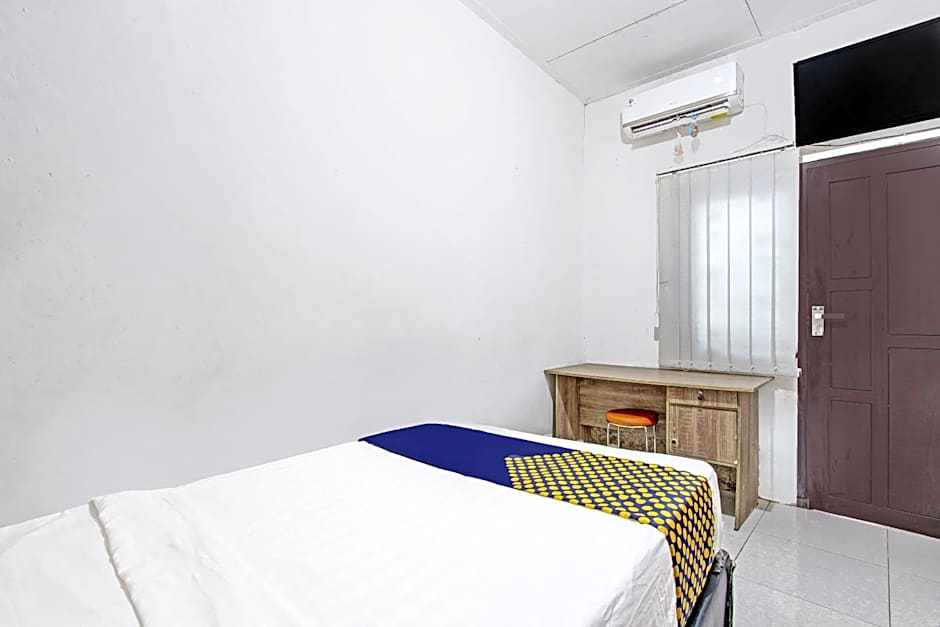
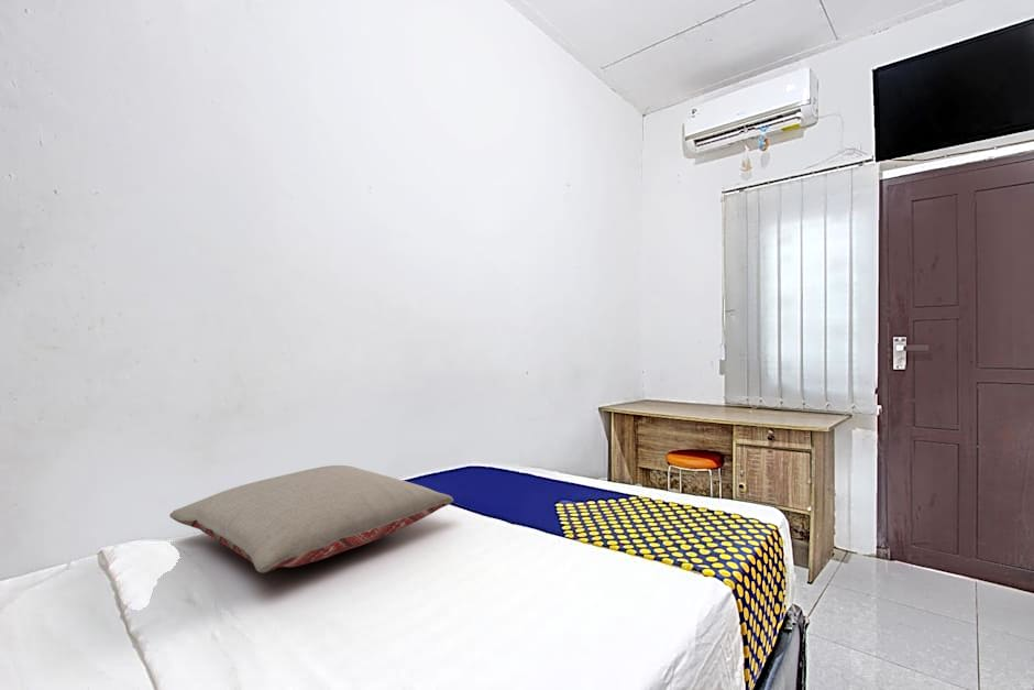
+ pillow [168,464,454,574]
